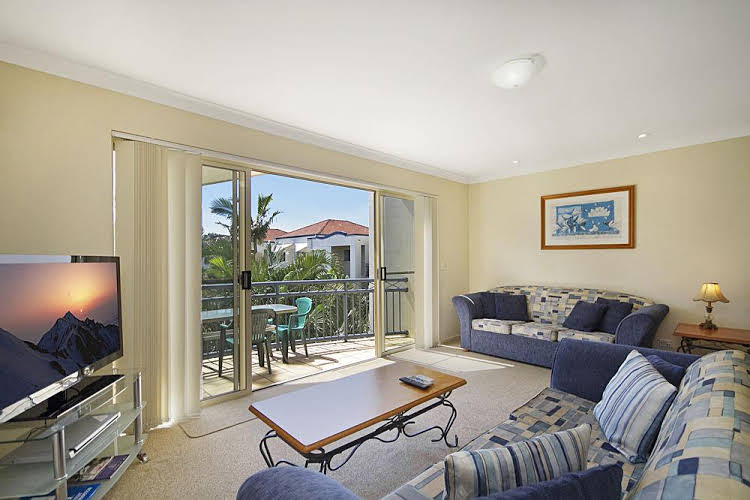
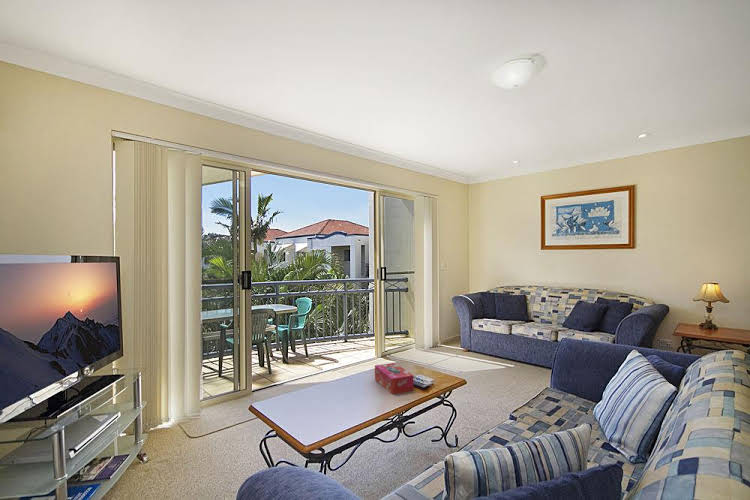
+ tissue box [374,362,415,395]
